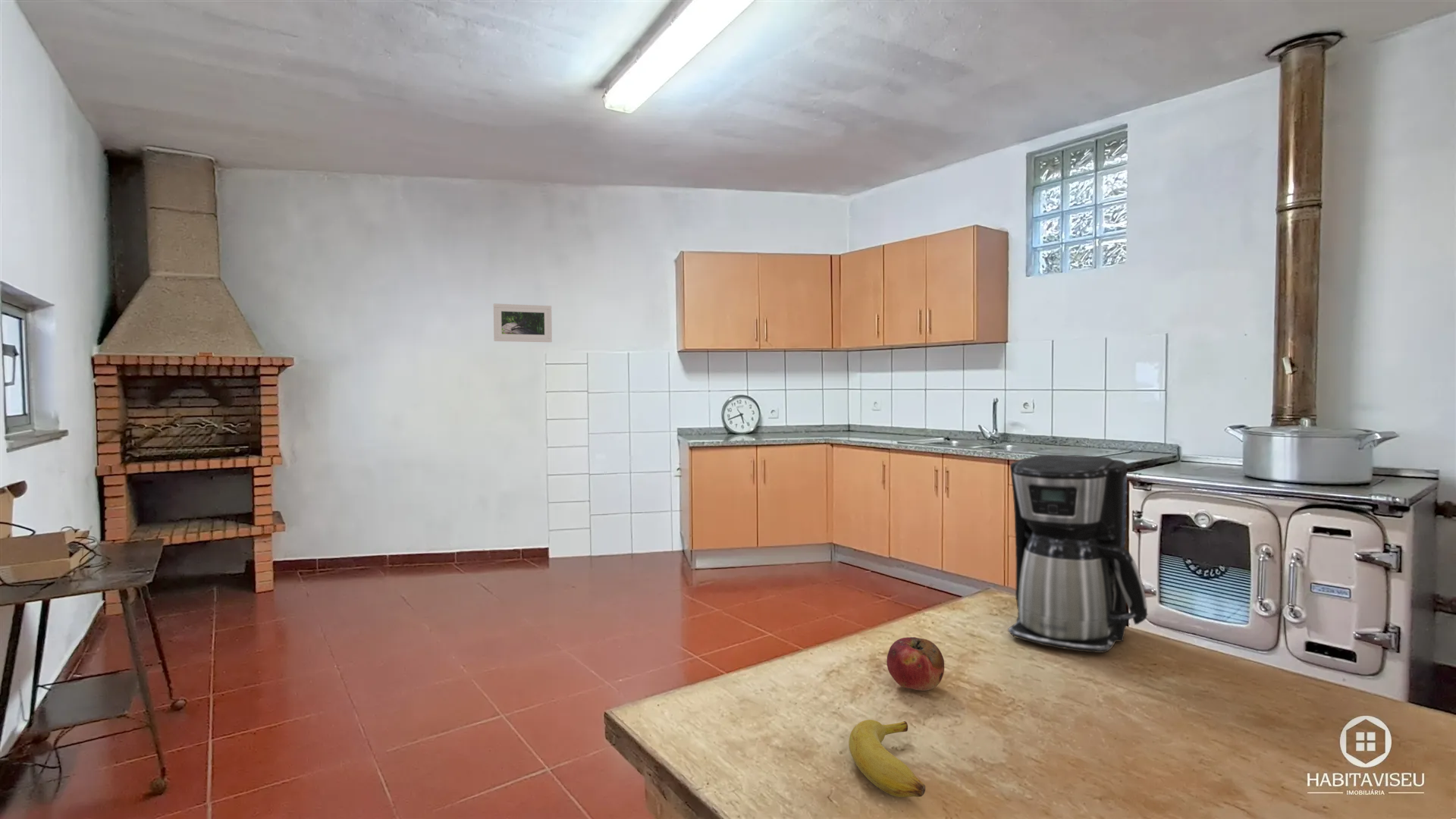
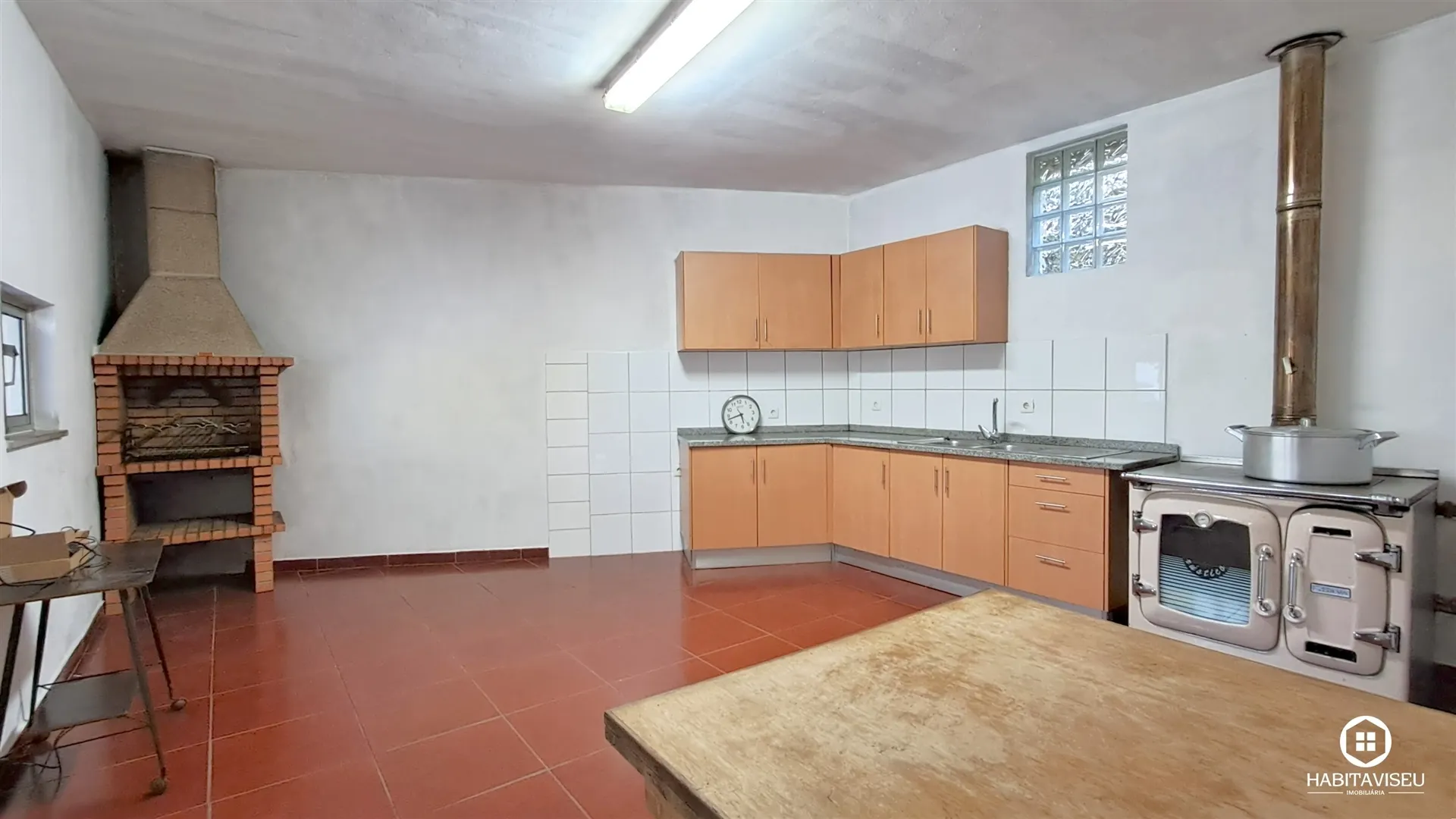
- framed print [493,303,553,343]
- fruit [886,636,945,692]
- banana [848,719,926,798]
- coffee maker [1007,454,1148,654]
